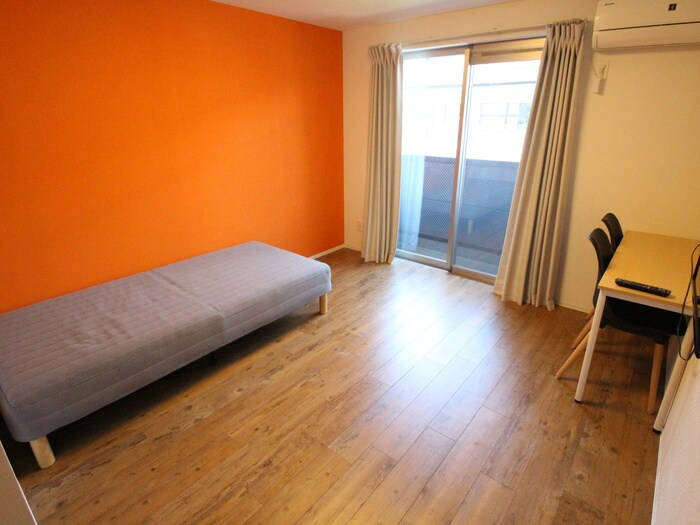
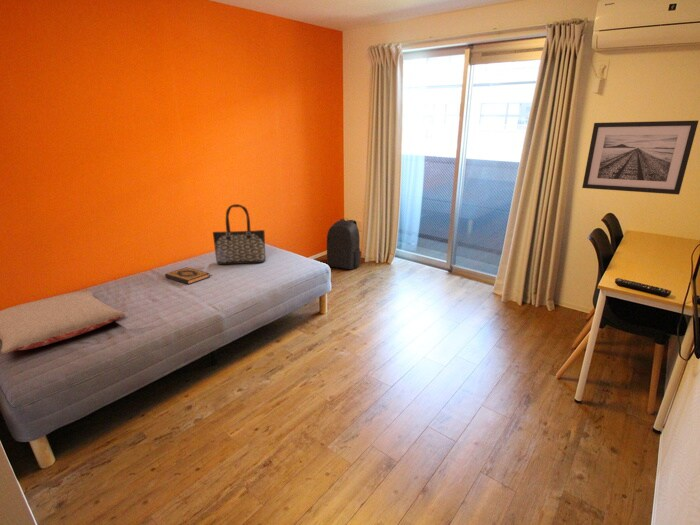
+ hardback book [164,266,210,285]
+ tote bag [212,203,267,266]
+ pillow [0,290,127,355]
+ backpack [326,217,361,270]
+ wall art [581,119,699,196]
